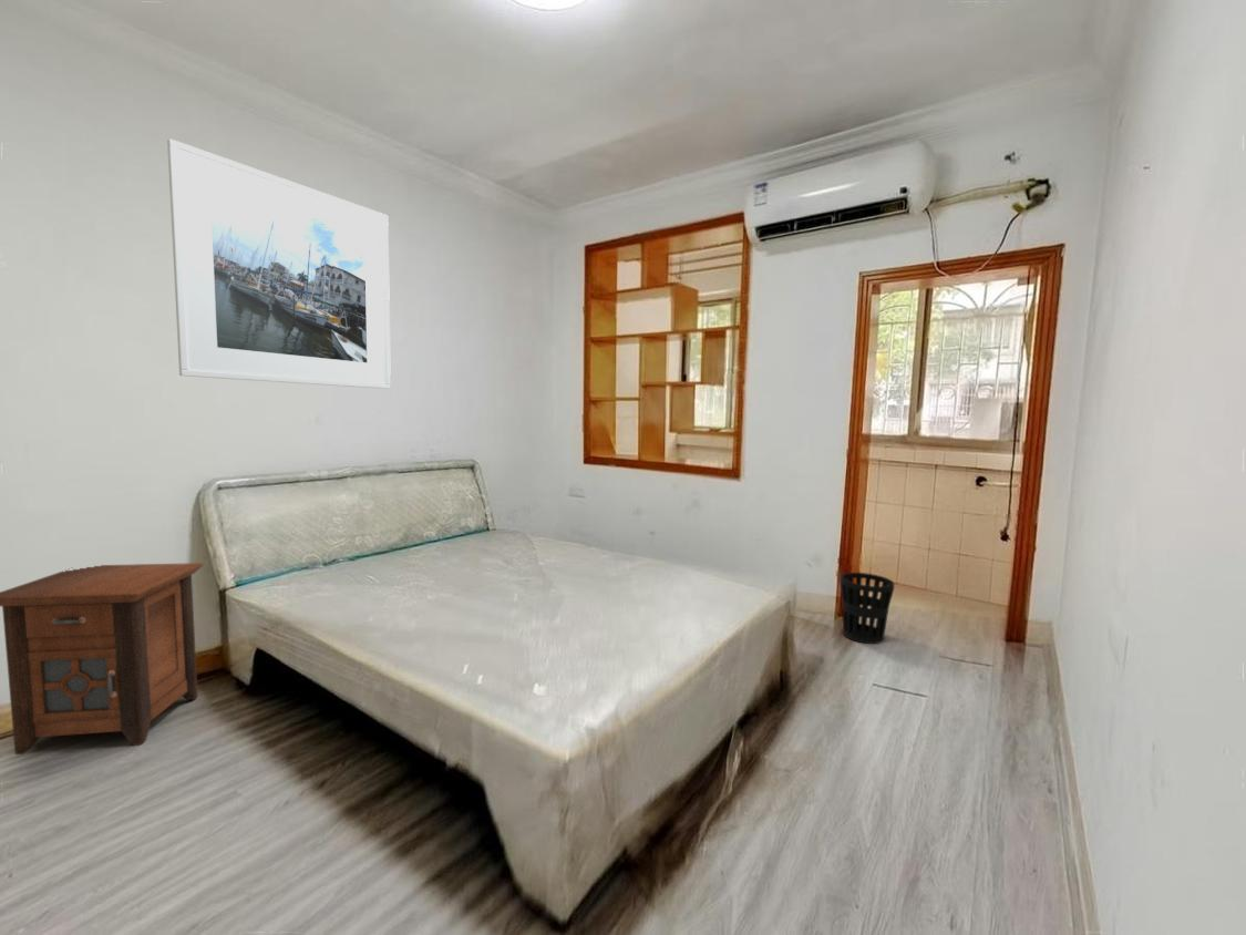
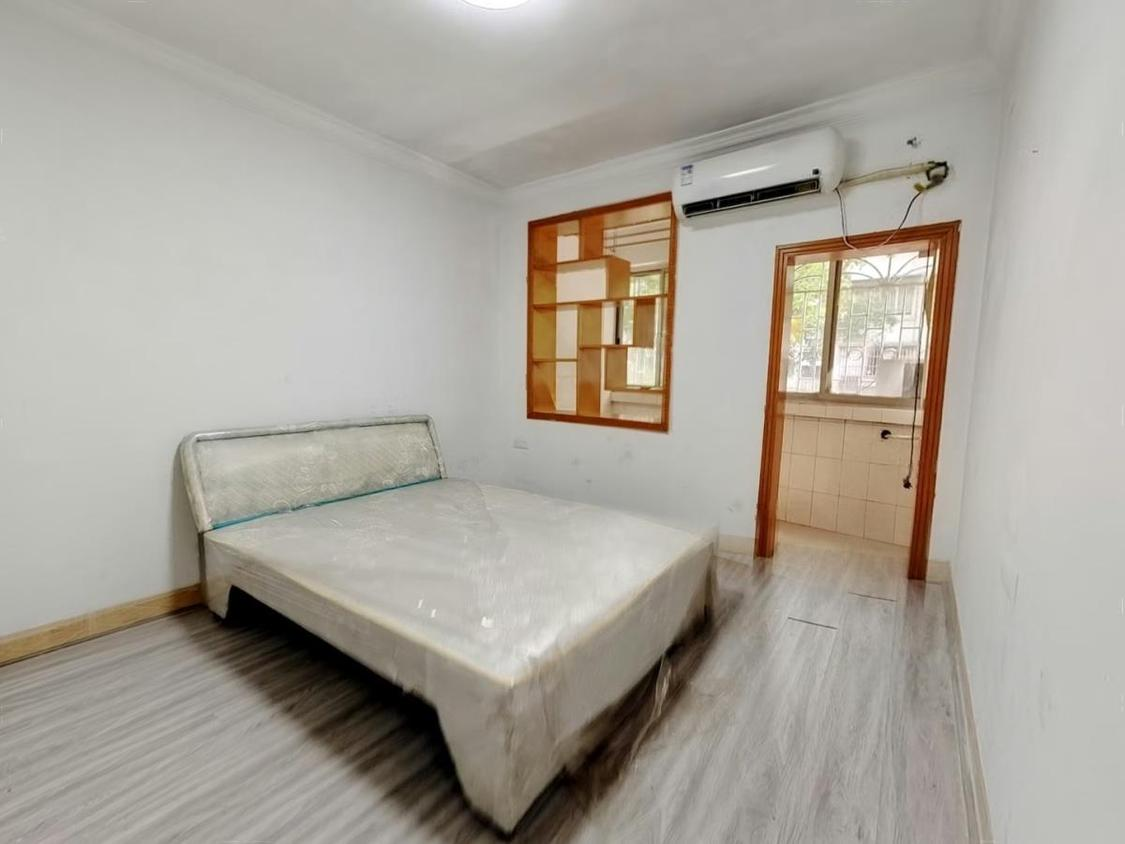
- wastebasket [840,572,895,645]
- nightstand [0,562,204,756]
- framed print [166,137,392,390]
